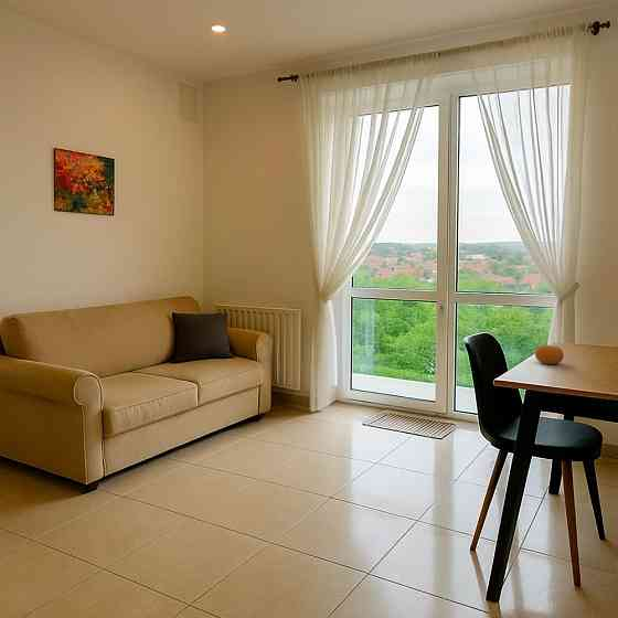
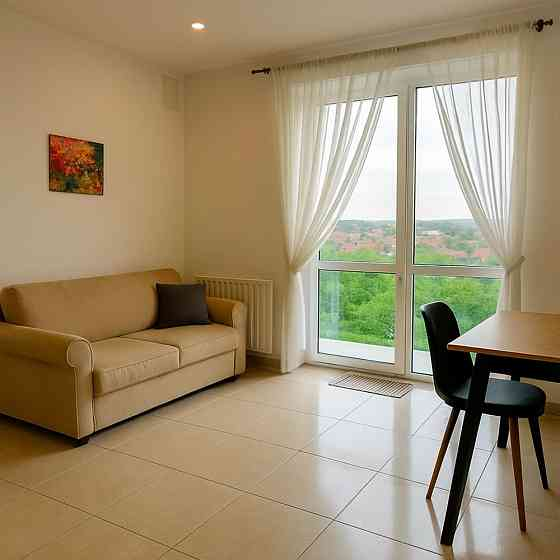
- fruit [534,343,565,365]
